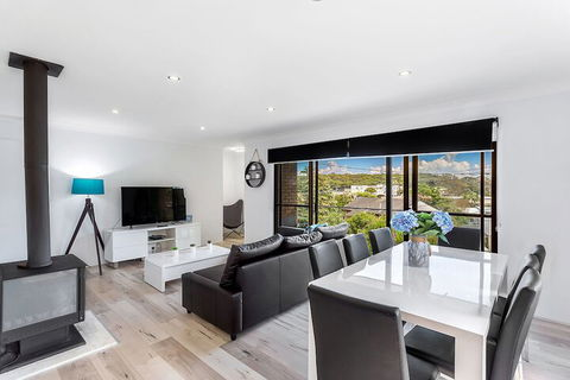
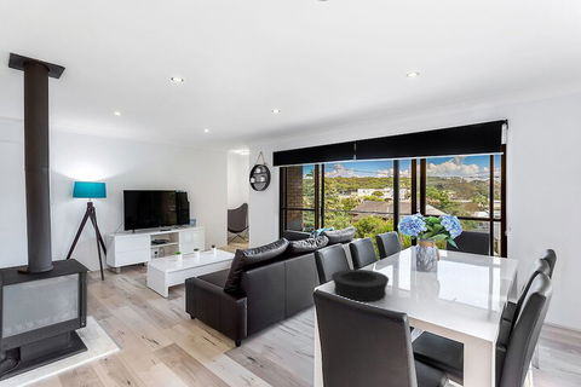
+ bowl [330,268,390,302]
